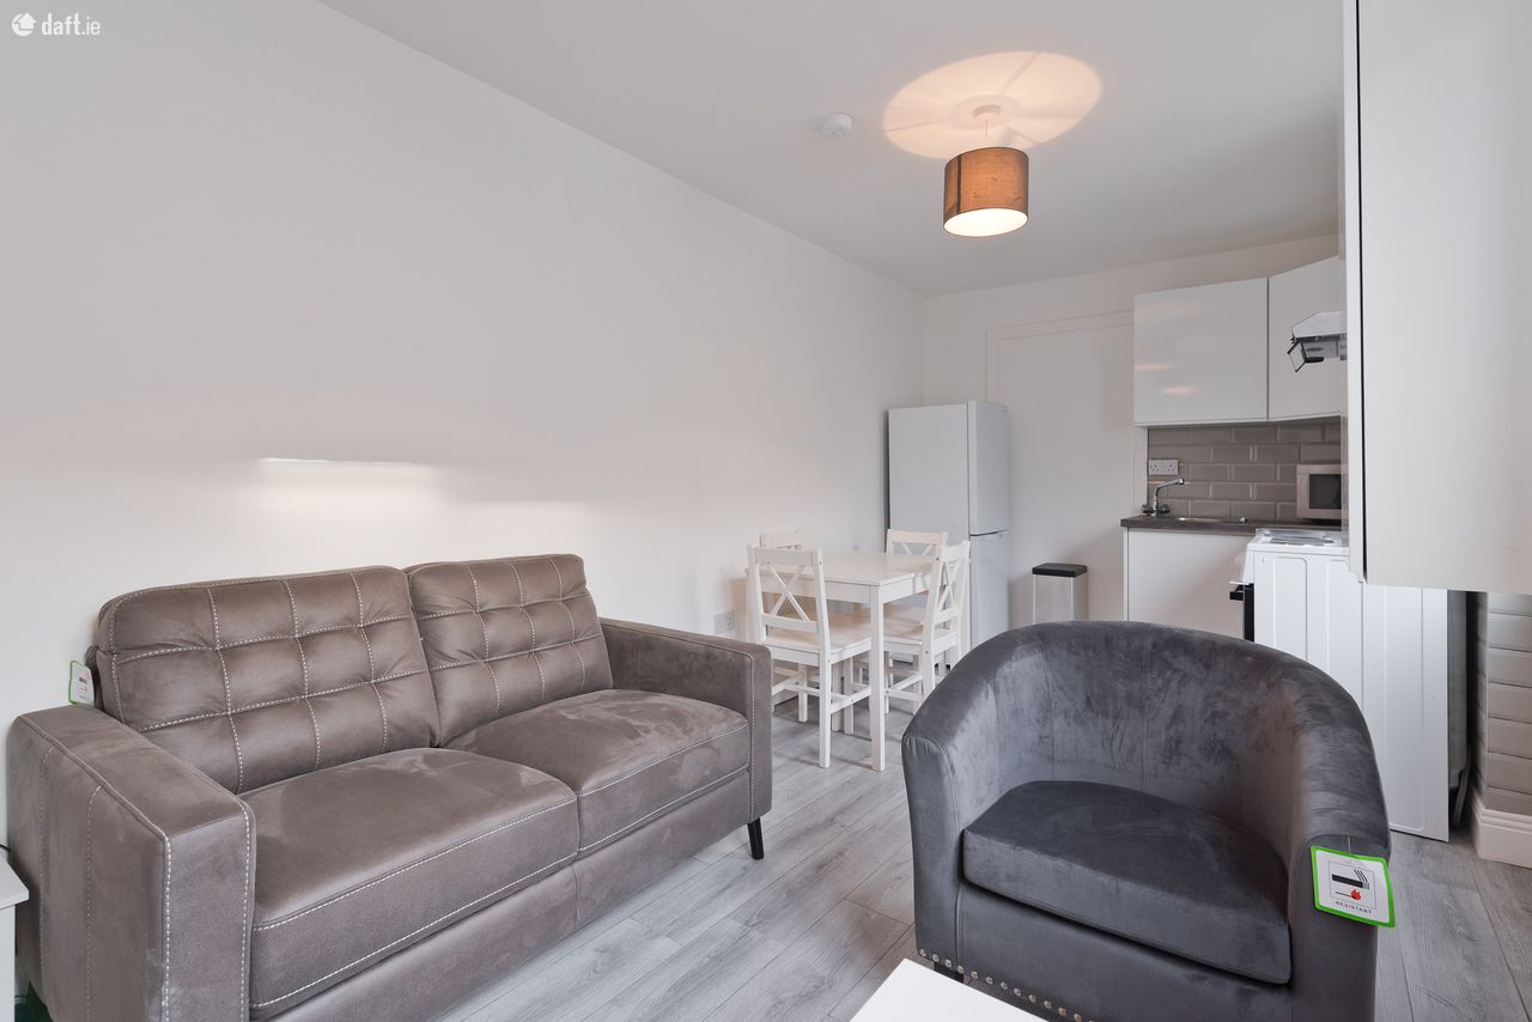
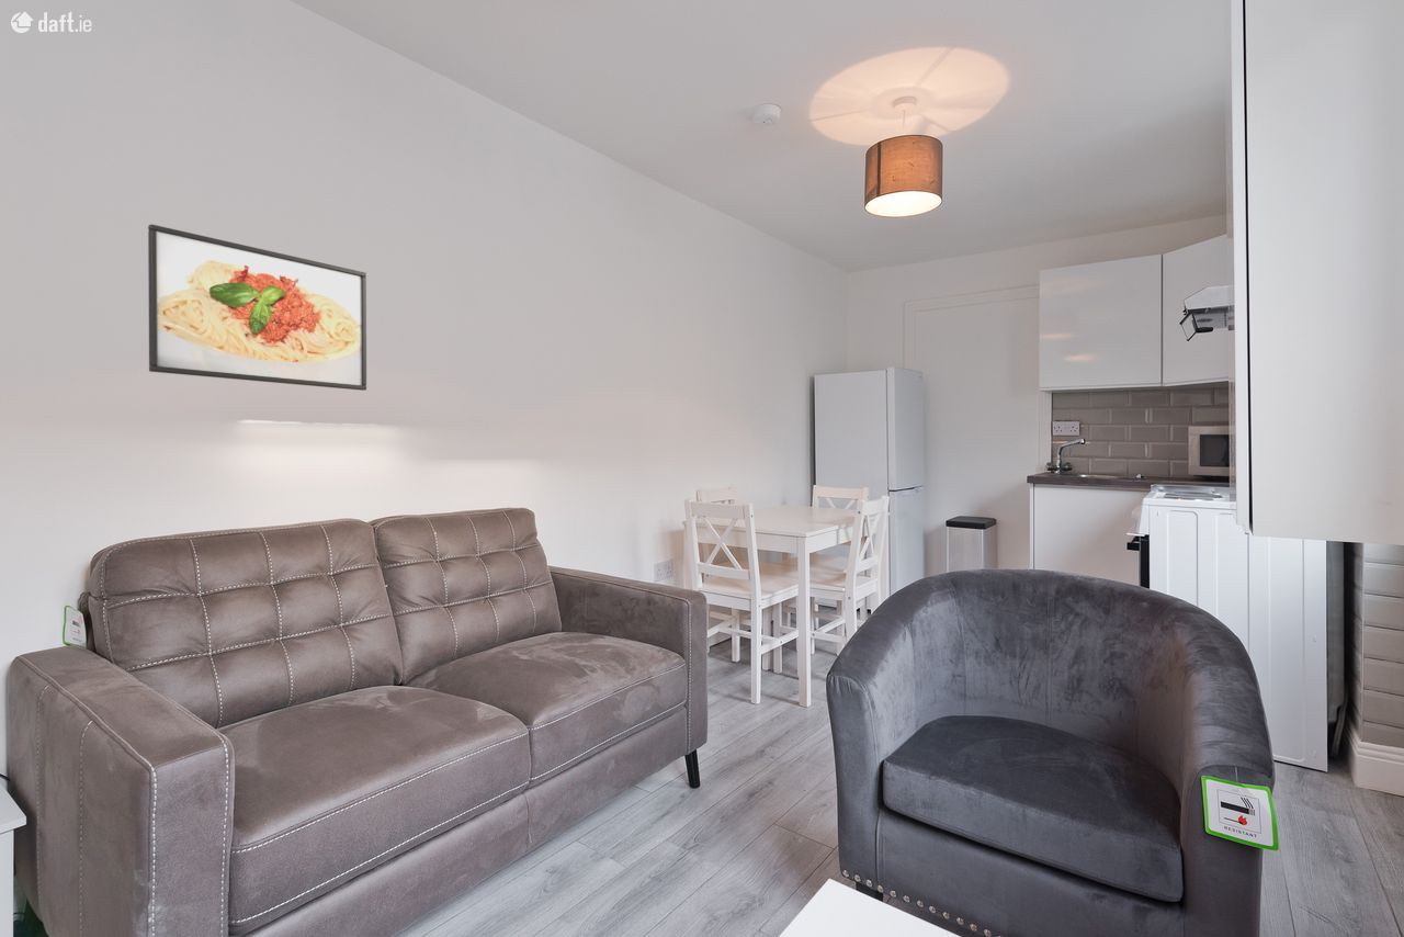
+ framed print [147,223,367,392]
